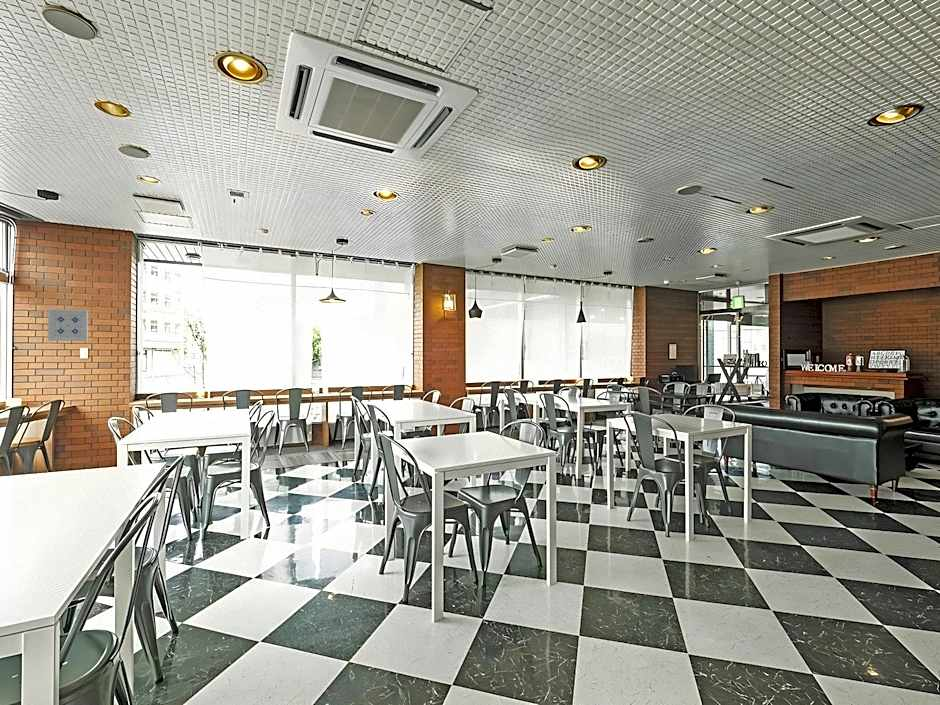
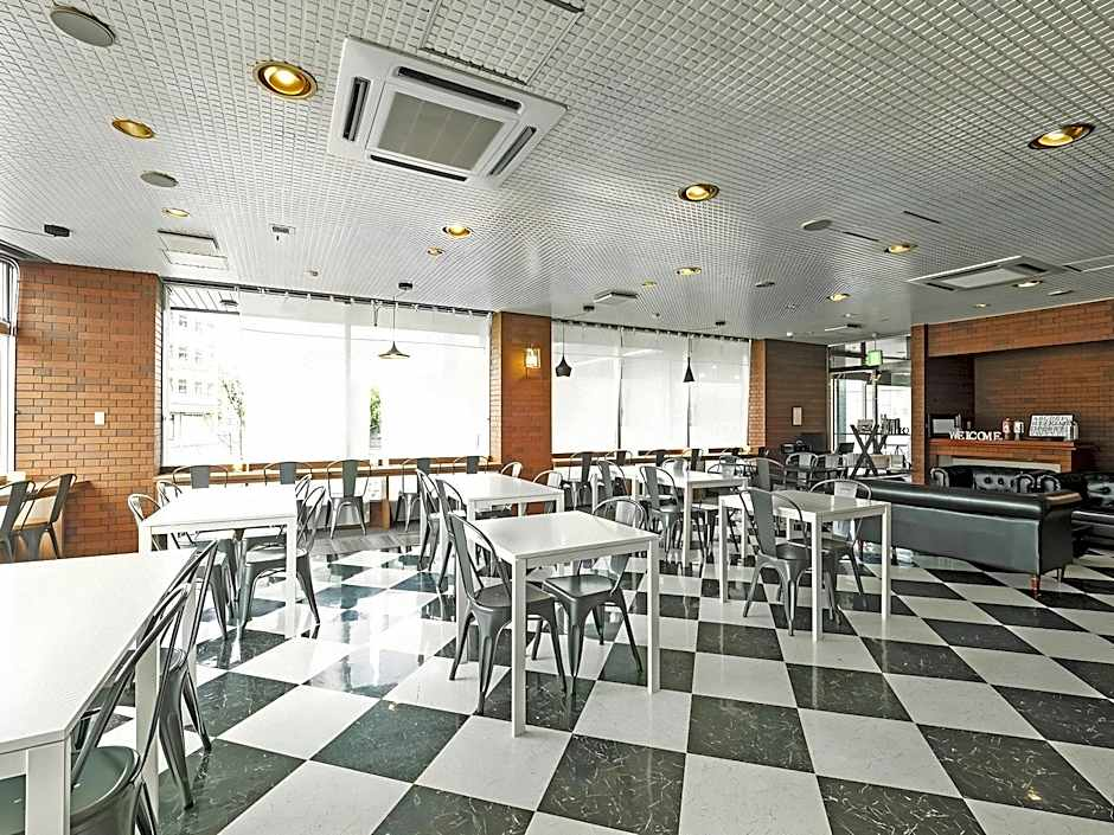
- wall art [47,308,89,342]
